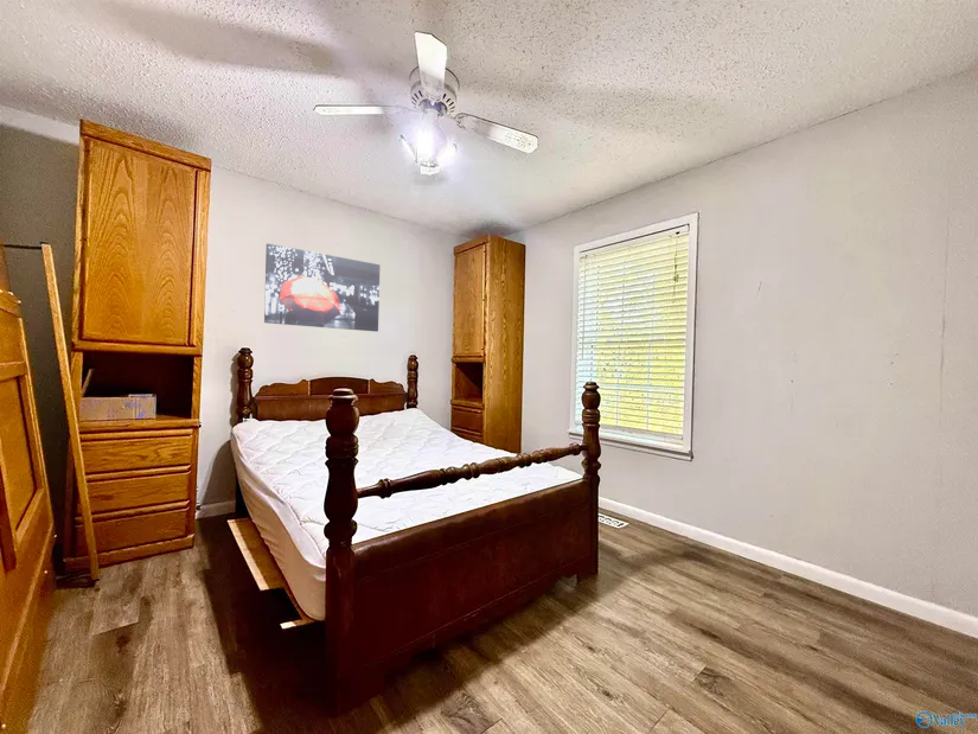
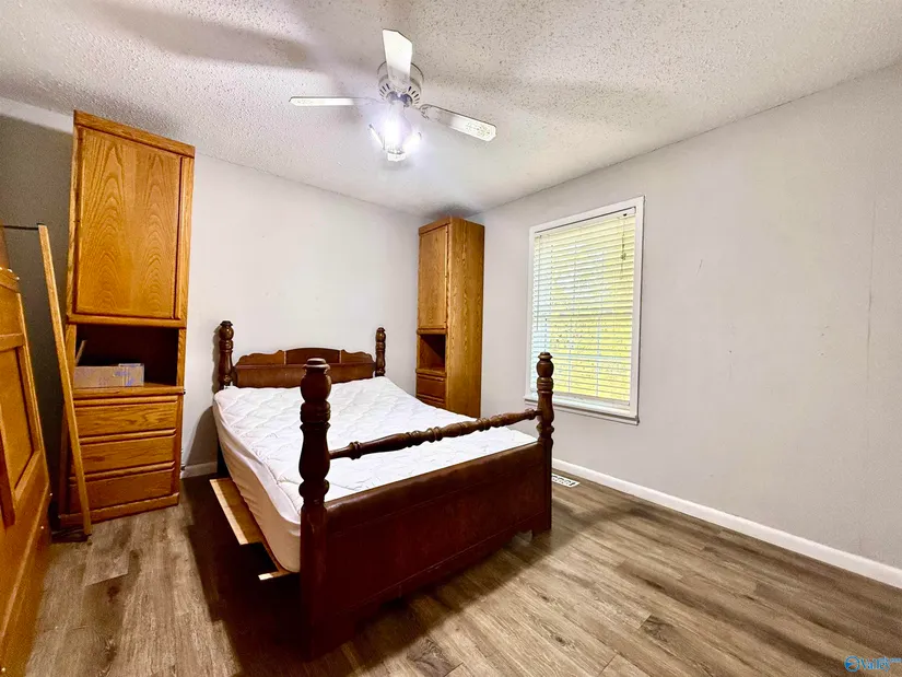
- wall art [263,242,382,333]
